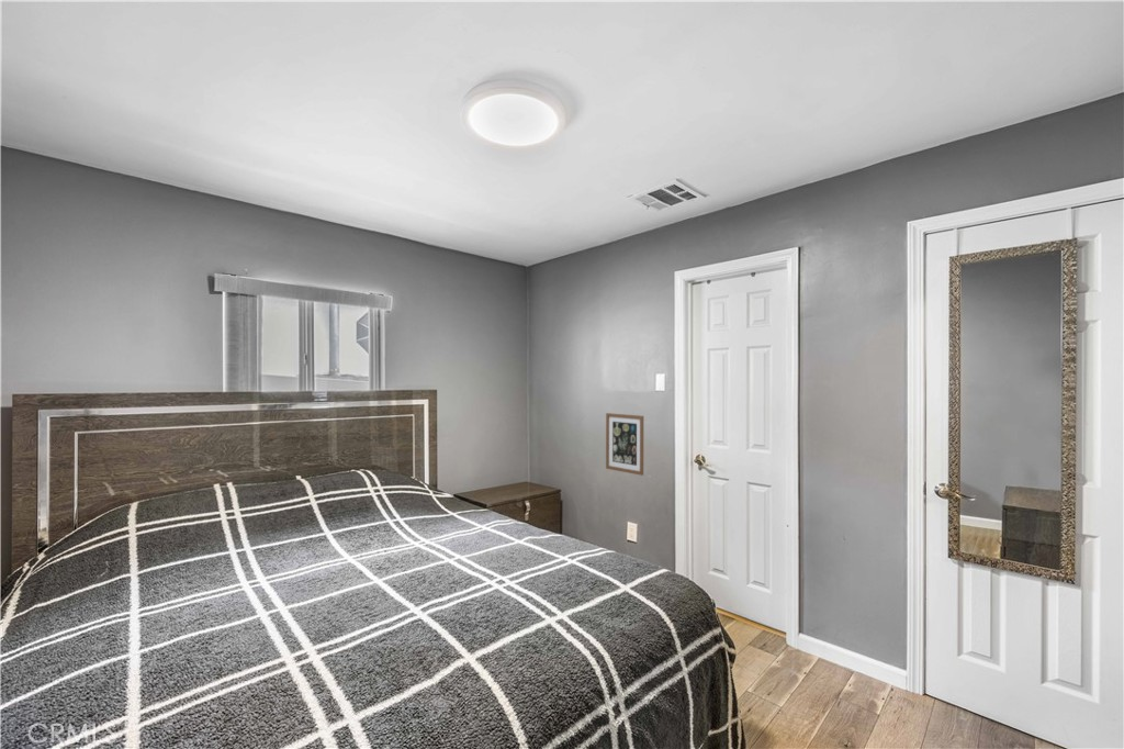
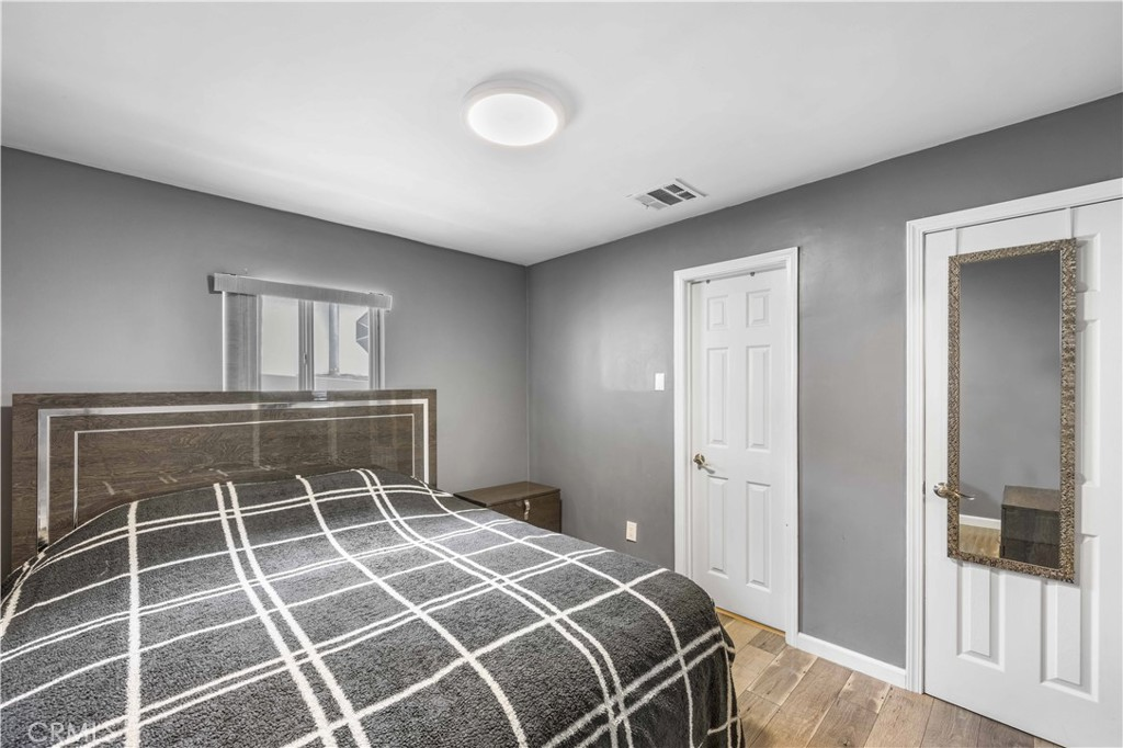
- wall art [605,412,644,477]
